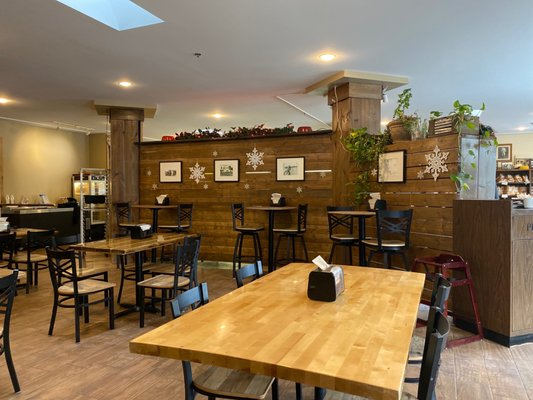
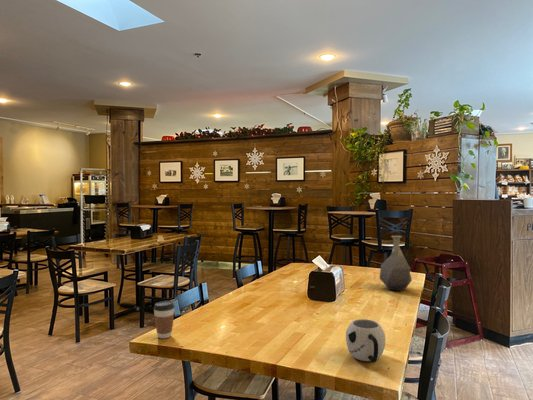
+ coffee cup [153,300,176,339]
+ vase [379,234,413,292]
+ mug [345,318,387,363]
